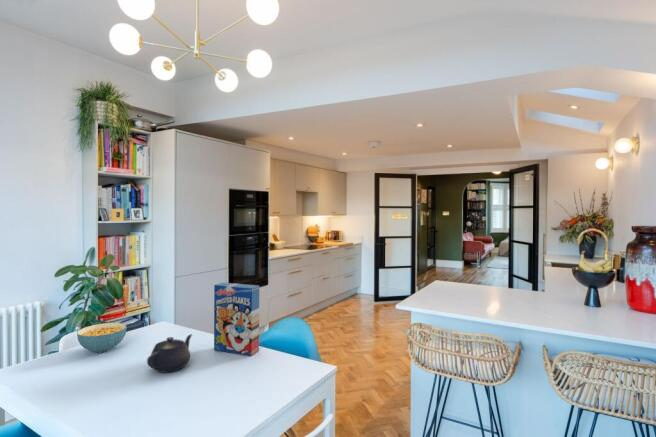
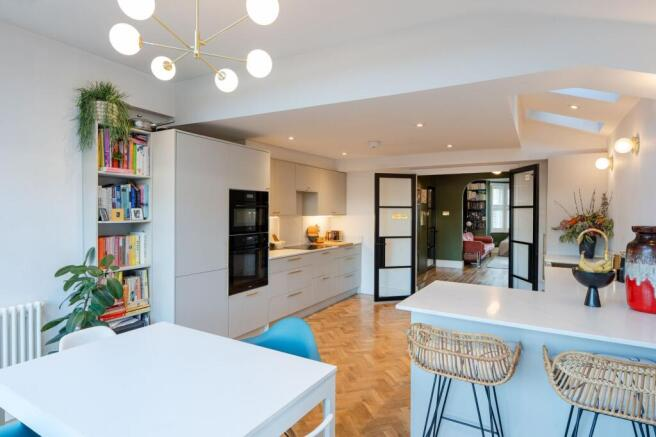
- teapot [146,333,193,374]
- cereal box [213,282,260,357]
- cereal bowl [76,322,128,354]
